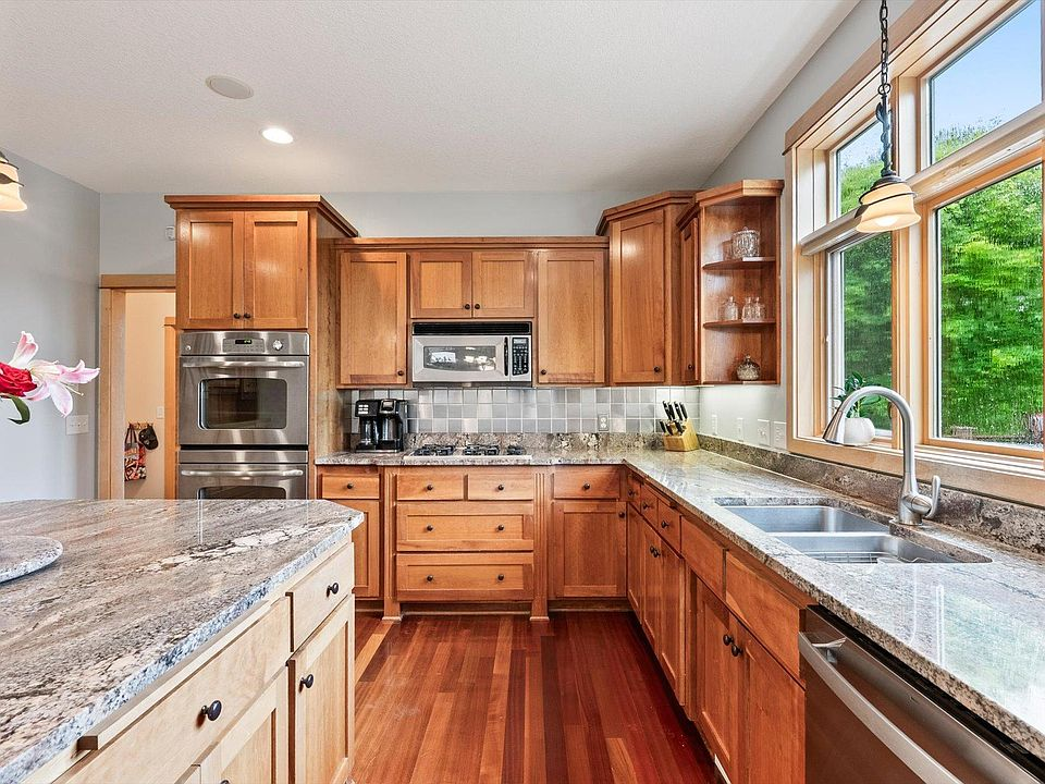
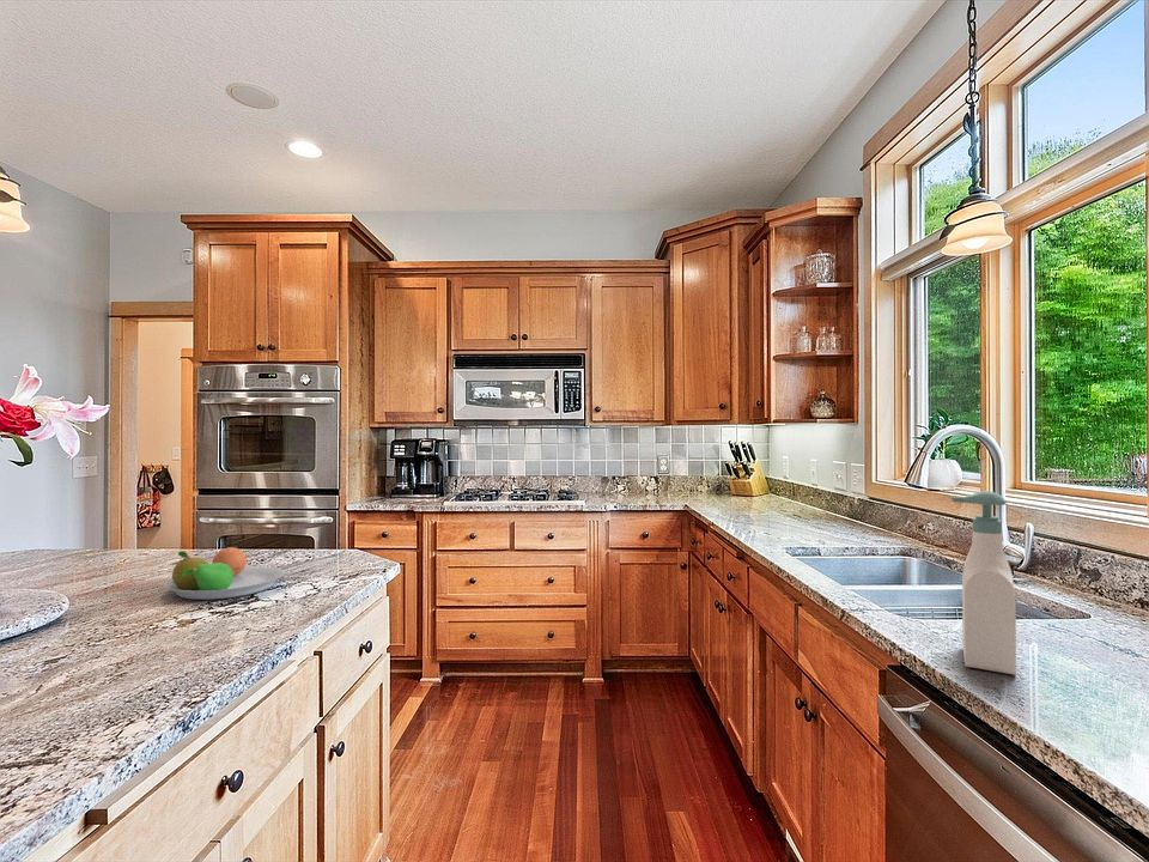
+ soap bottle [949,490,1017,676]
+ fruit bowl [164,545,286,601]
